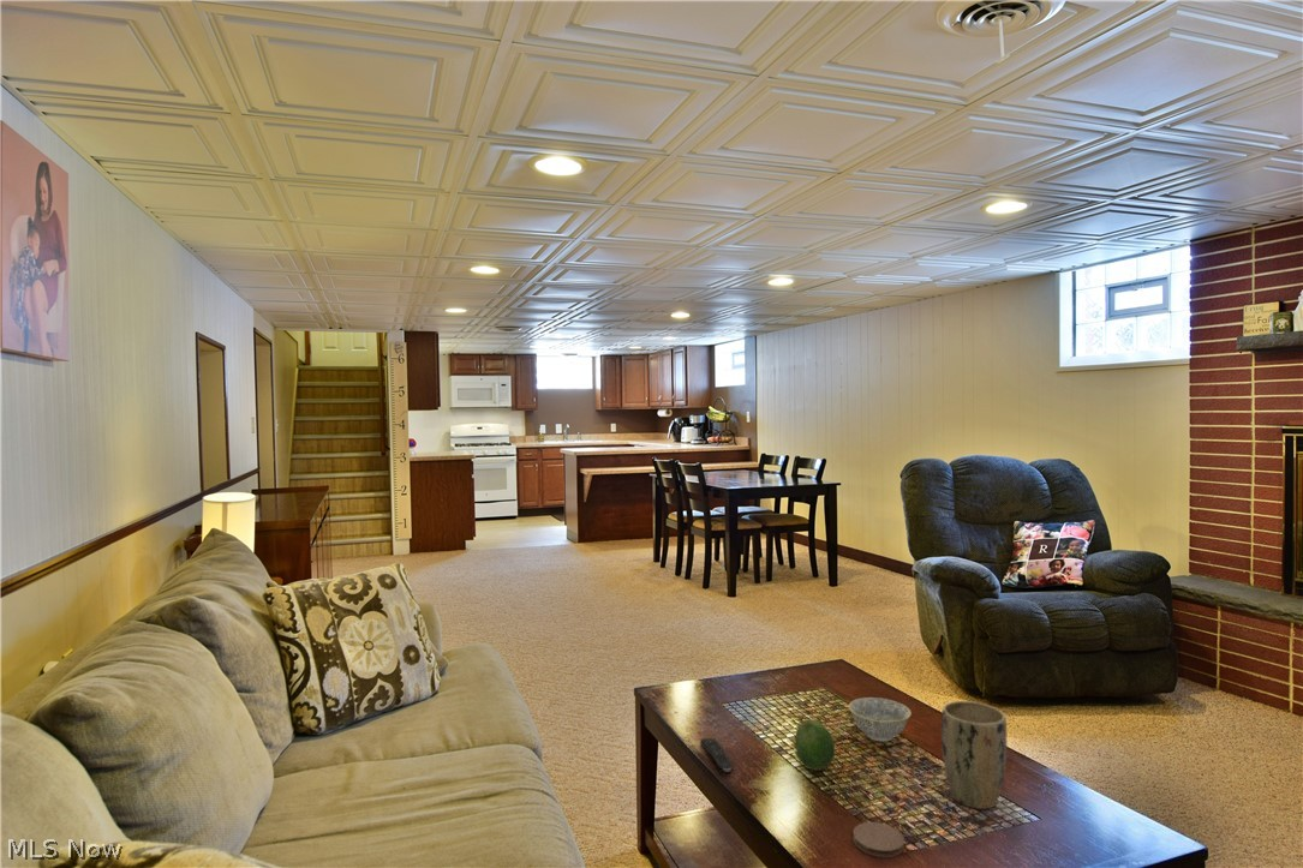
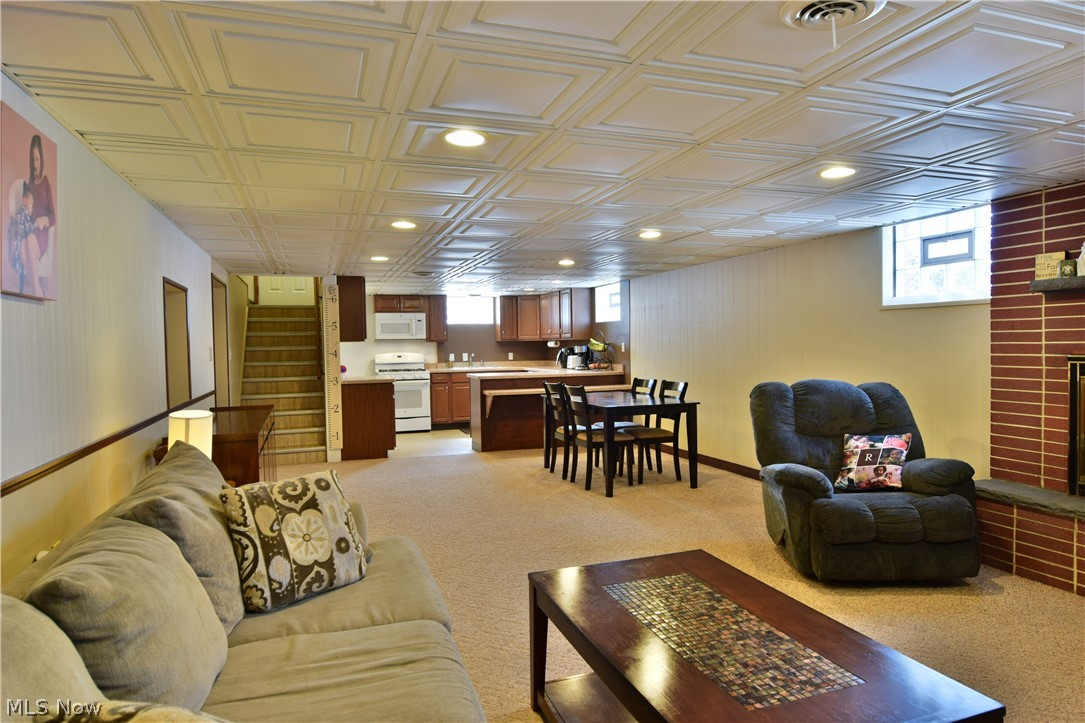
- bowl [848,696,913,743]
- coaster [851,821,905,858]
- fruit [794,718,836,772]
- plant pot [940,700,1008,810]
- remote control [699,736,735,773]
